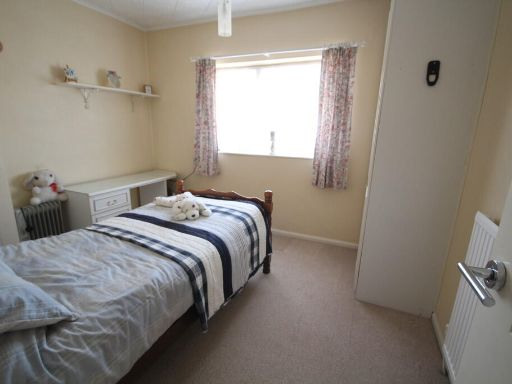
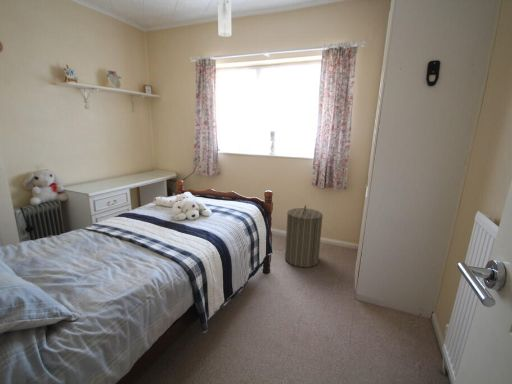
+ laundry hamper [284,204,324,268]
